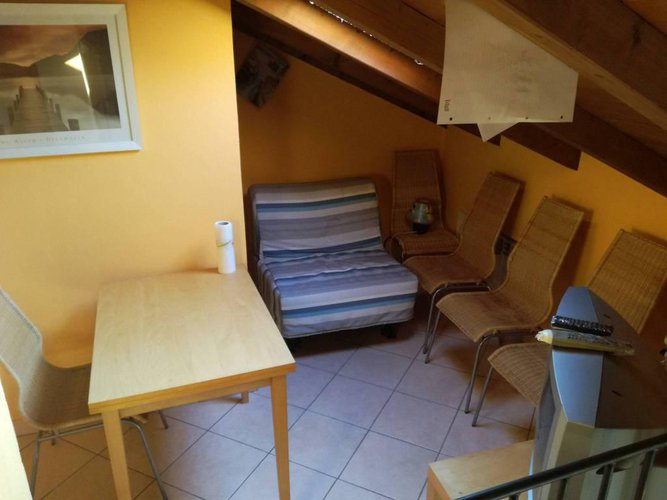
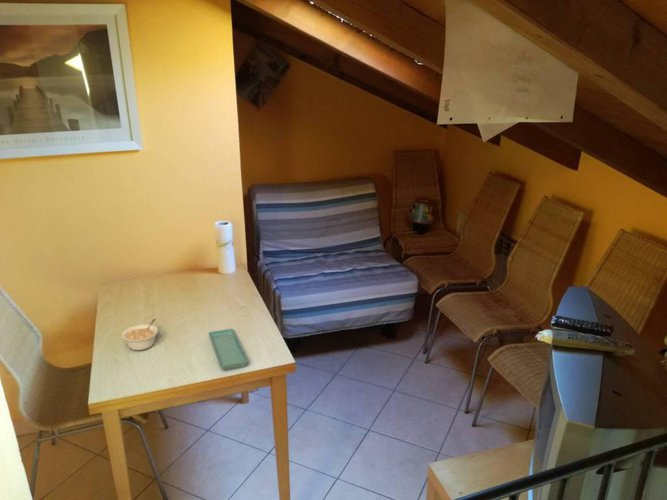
+ legume [120,318,159,351]
+ saucer [207,328,249,371]
